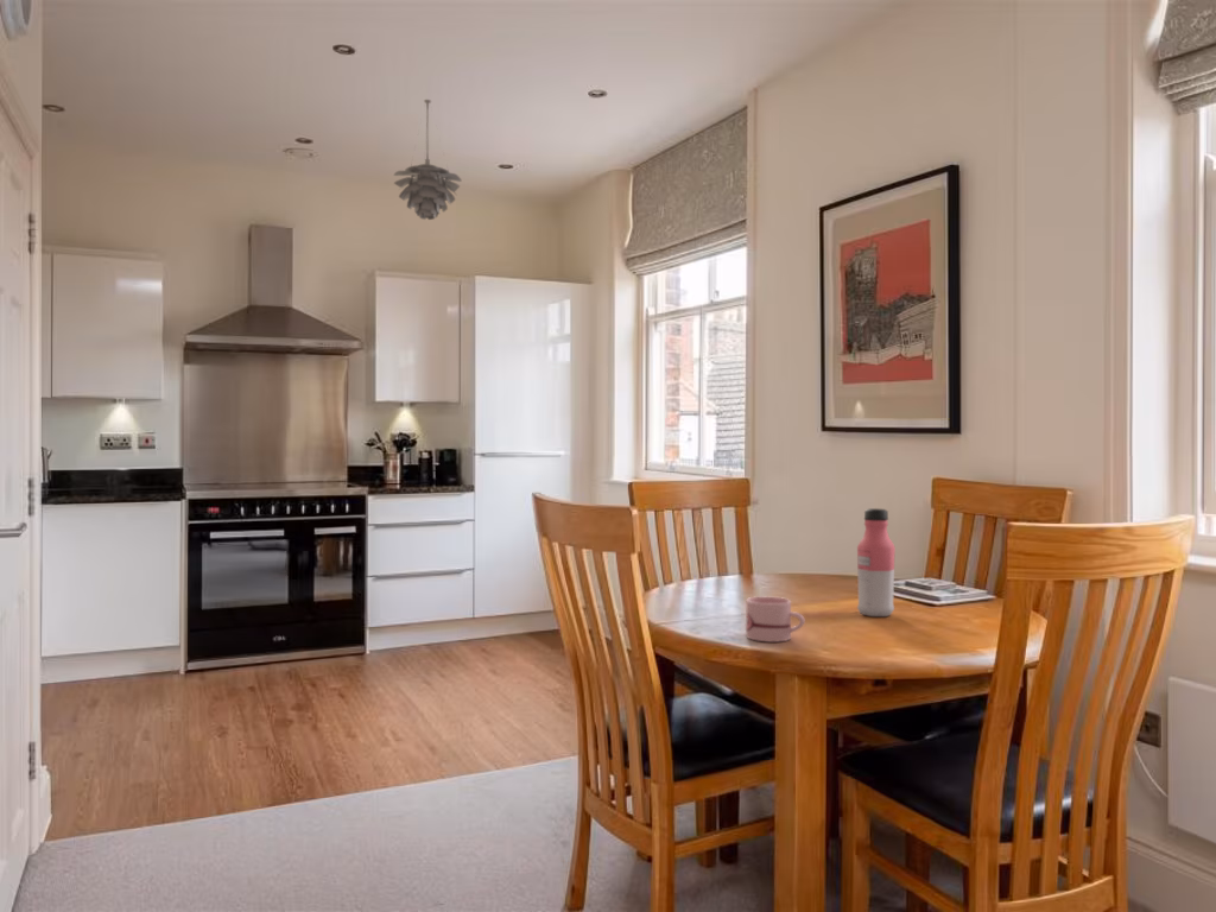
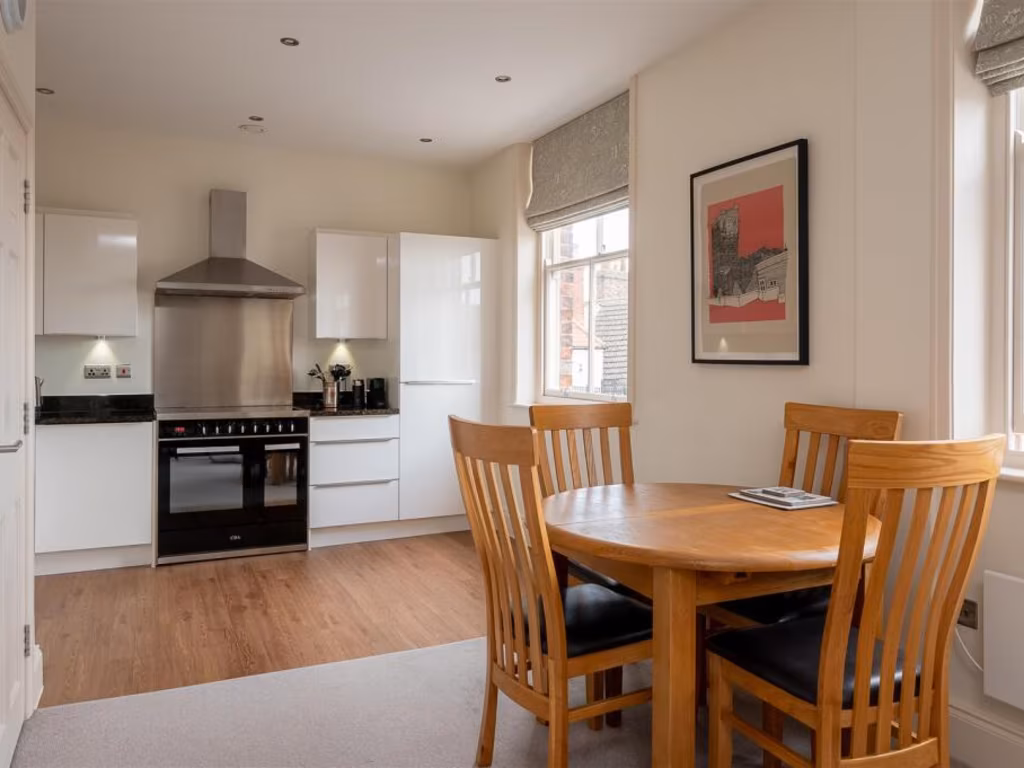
- pendant light [393,99,463,221]
- water bottle [856,507,897,618]
- mug [745,596,806,642]
